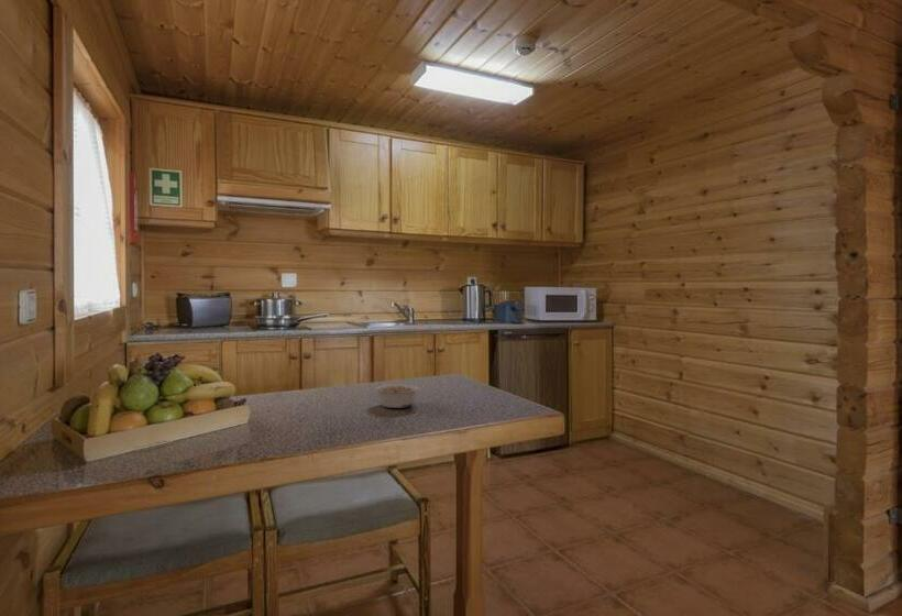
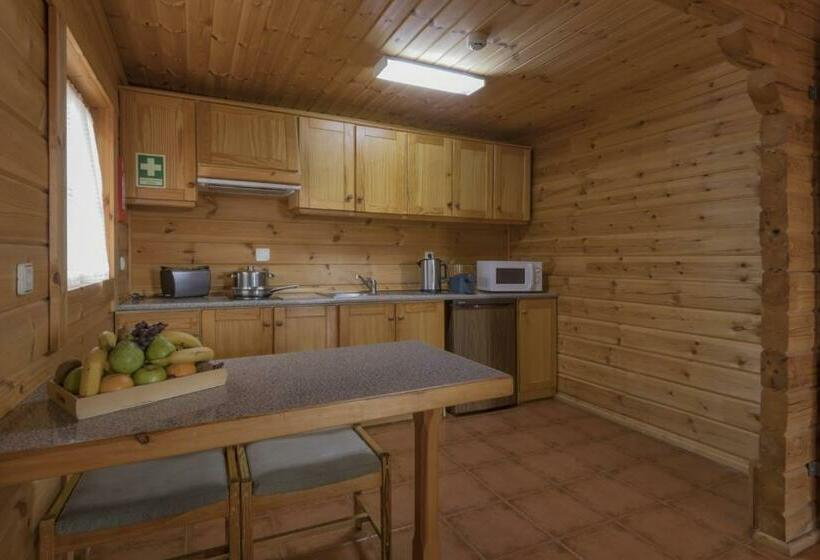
- legume [373,384,420,409]
